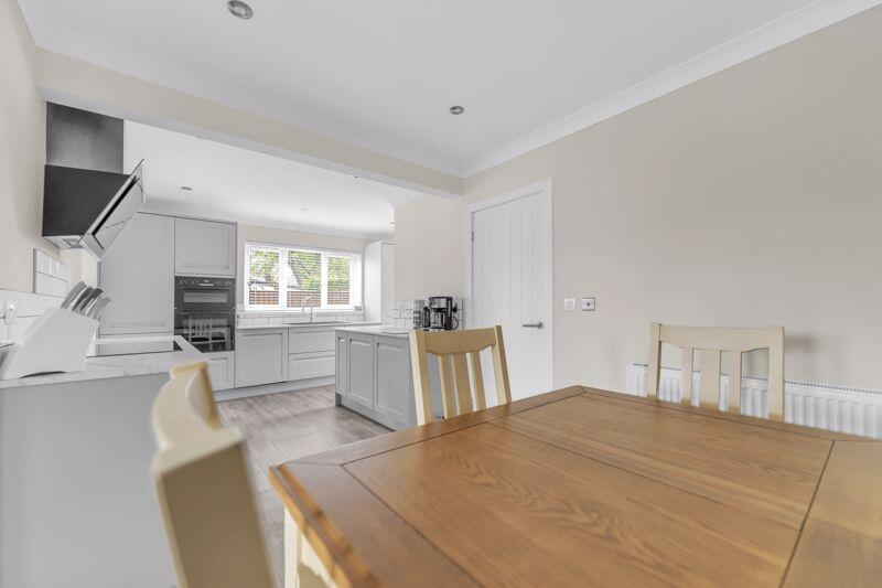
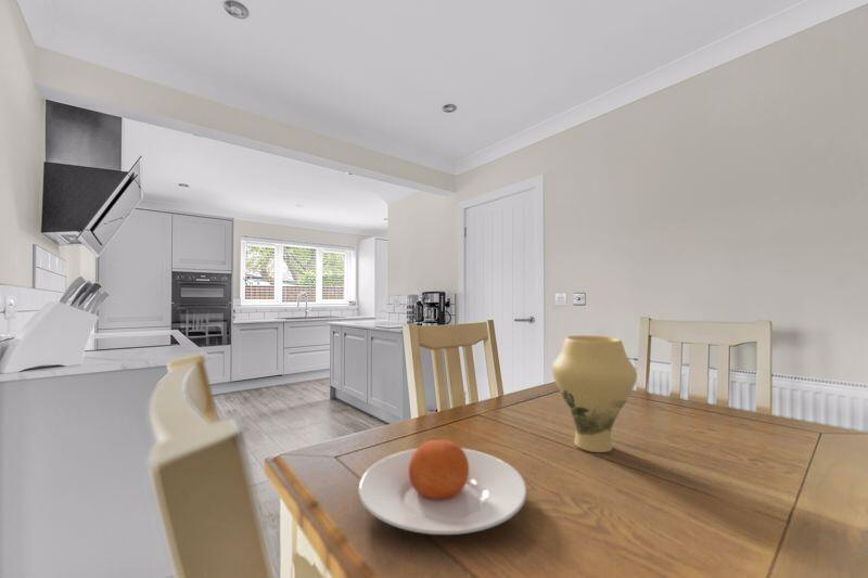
+ plate [357,439,528,536]
+ vase [551,334,638,453]
